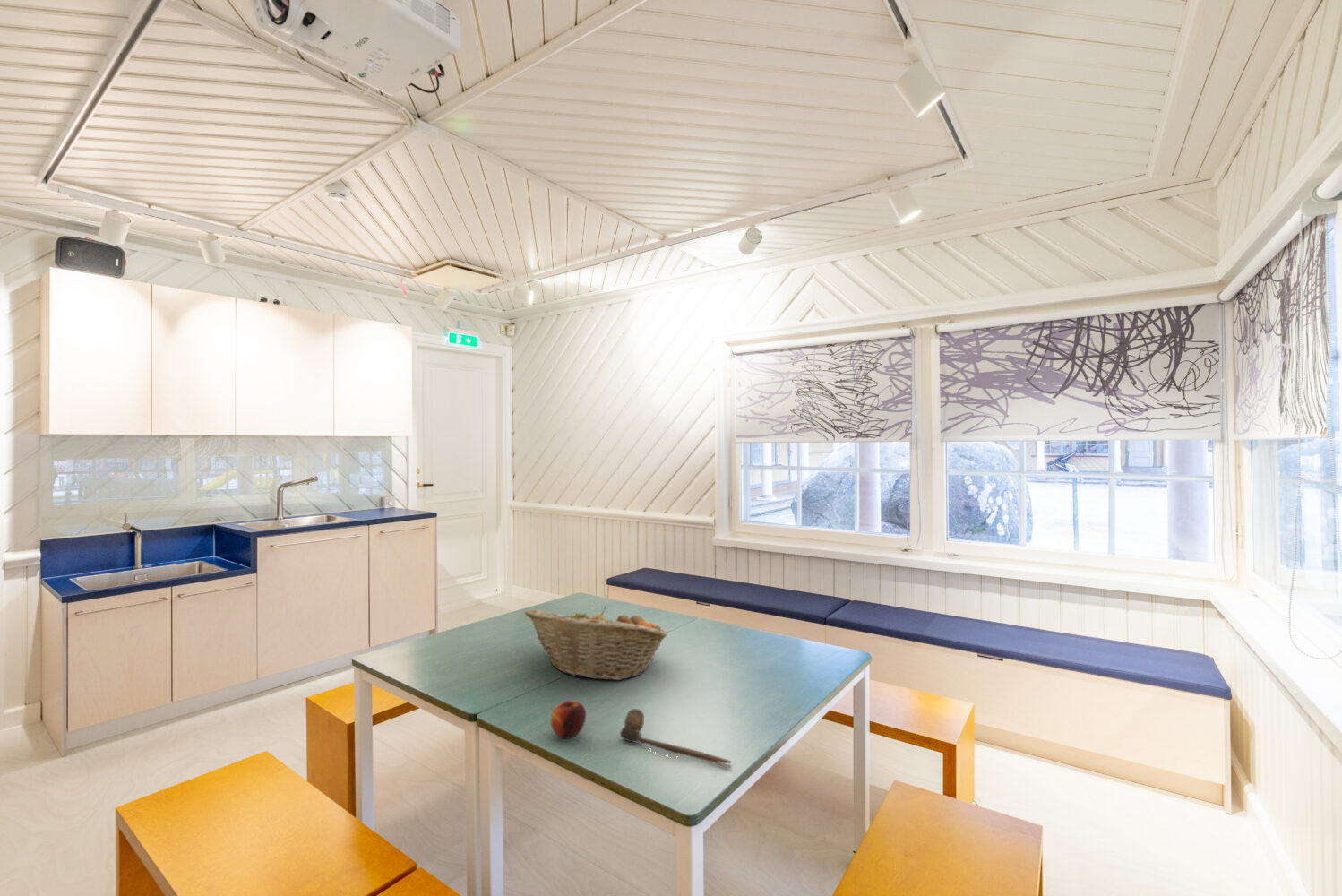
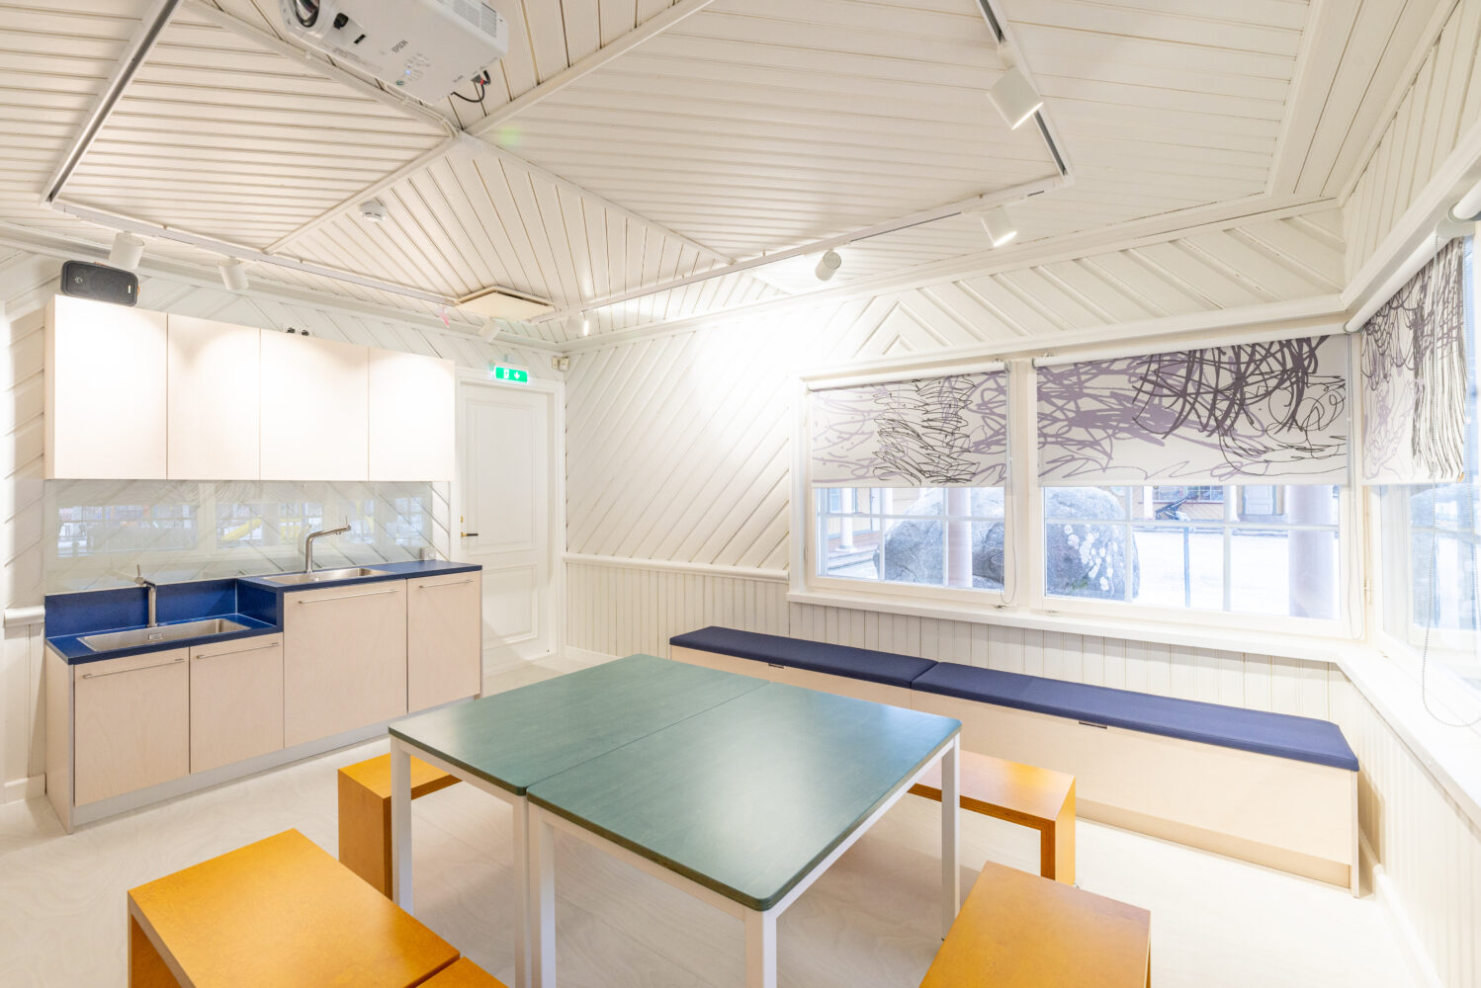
- fruit basket [524,605,669,681]
- spoon [619,708,733,769]
- apple [550,700,587,739]
